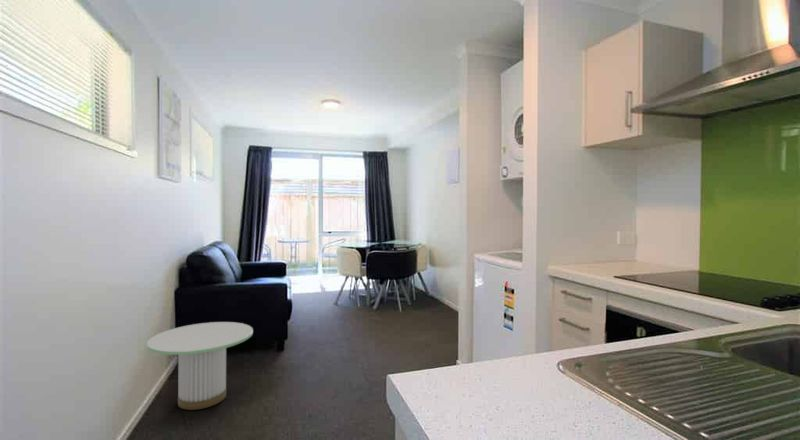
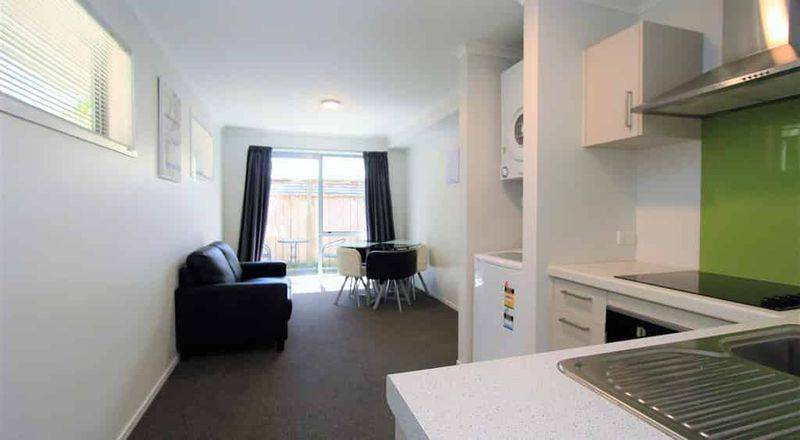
- side table [146,321,254,411]
